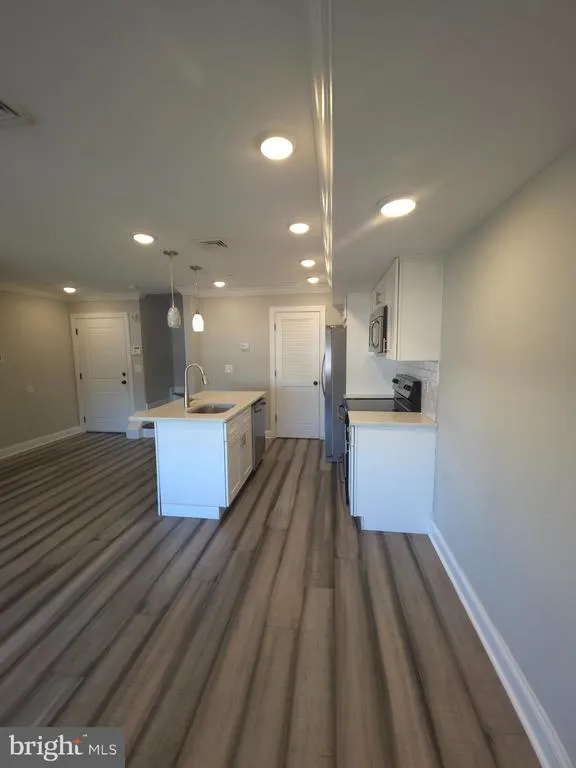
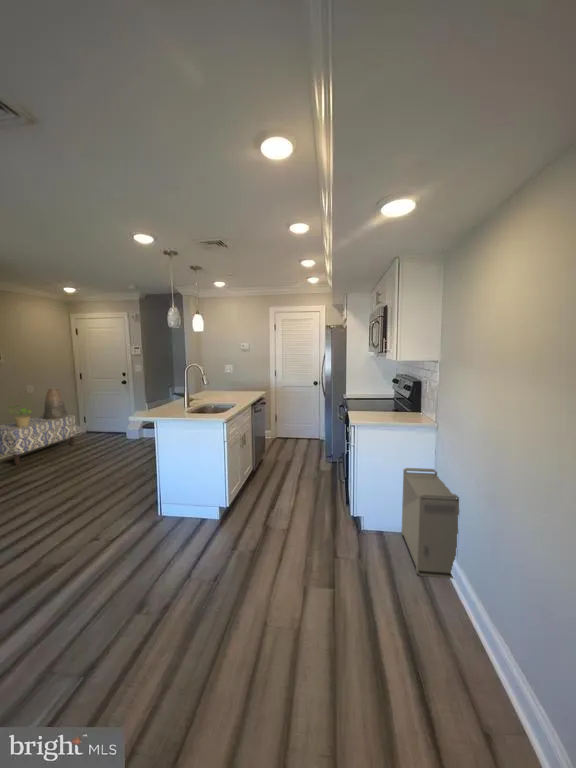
+ decorative urn [42,387,69,419]
+ potted plant [6,405,33,427]
+ bench [0,414,77,466]
+ storage bin [401,467,460,579]
